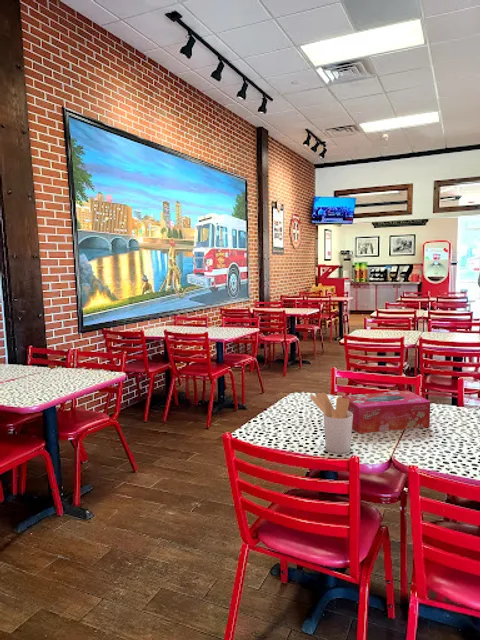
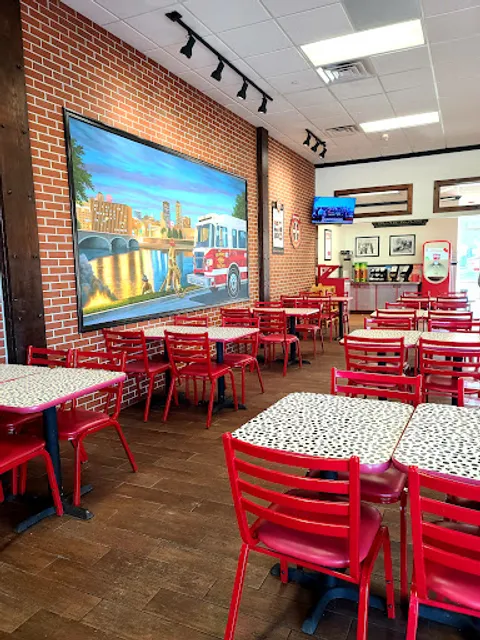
- tissue box [341,390,431,434]
- utensil holder [309,392,353,454]
